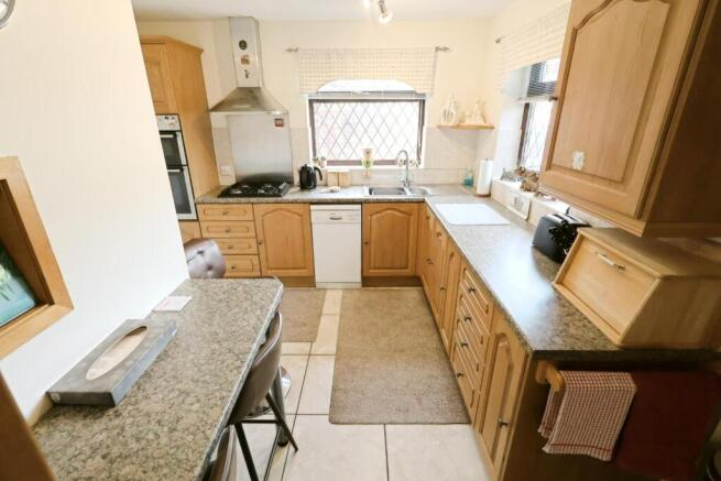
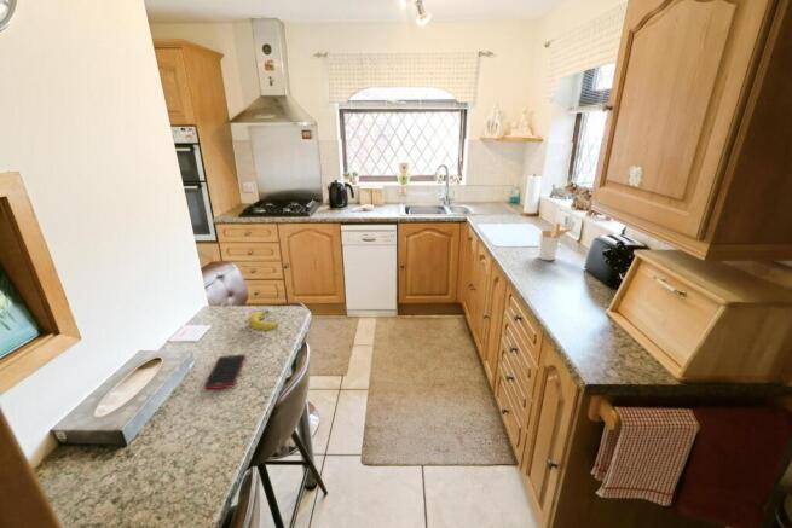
+ fruit [247,309,279,332]
+ utensil holder [537,221,573,261]
+ cell phone [203,353,247,390]
